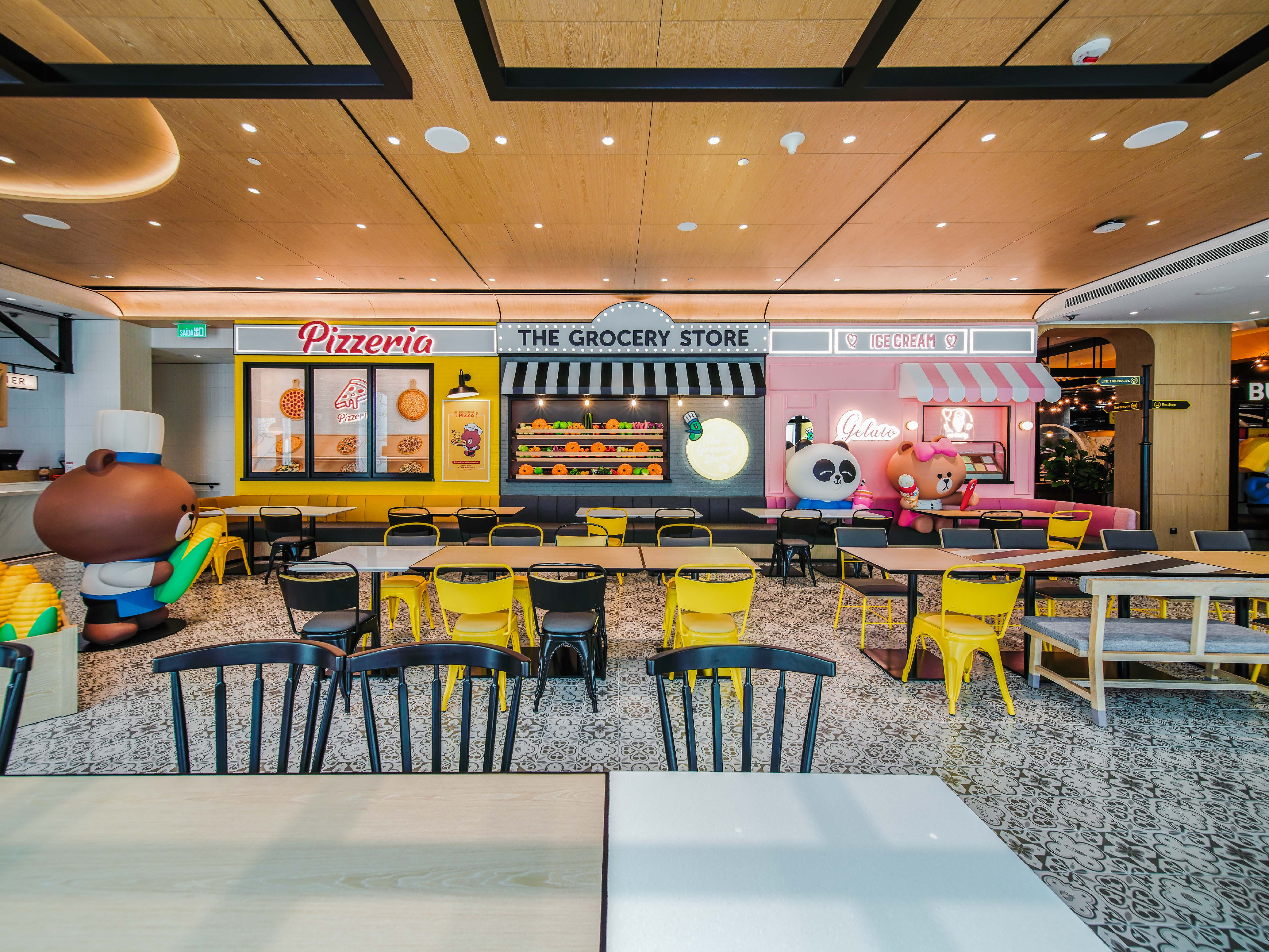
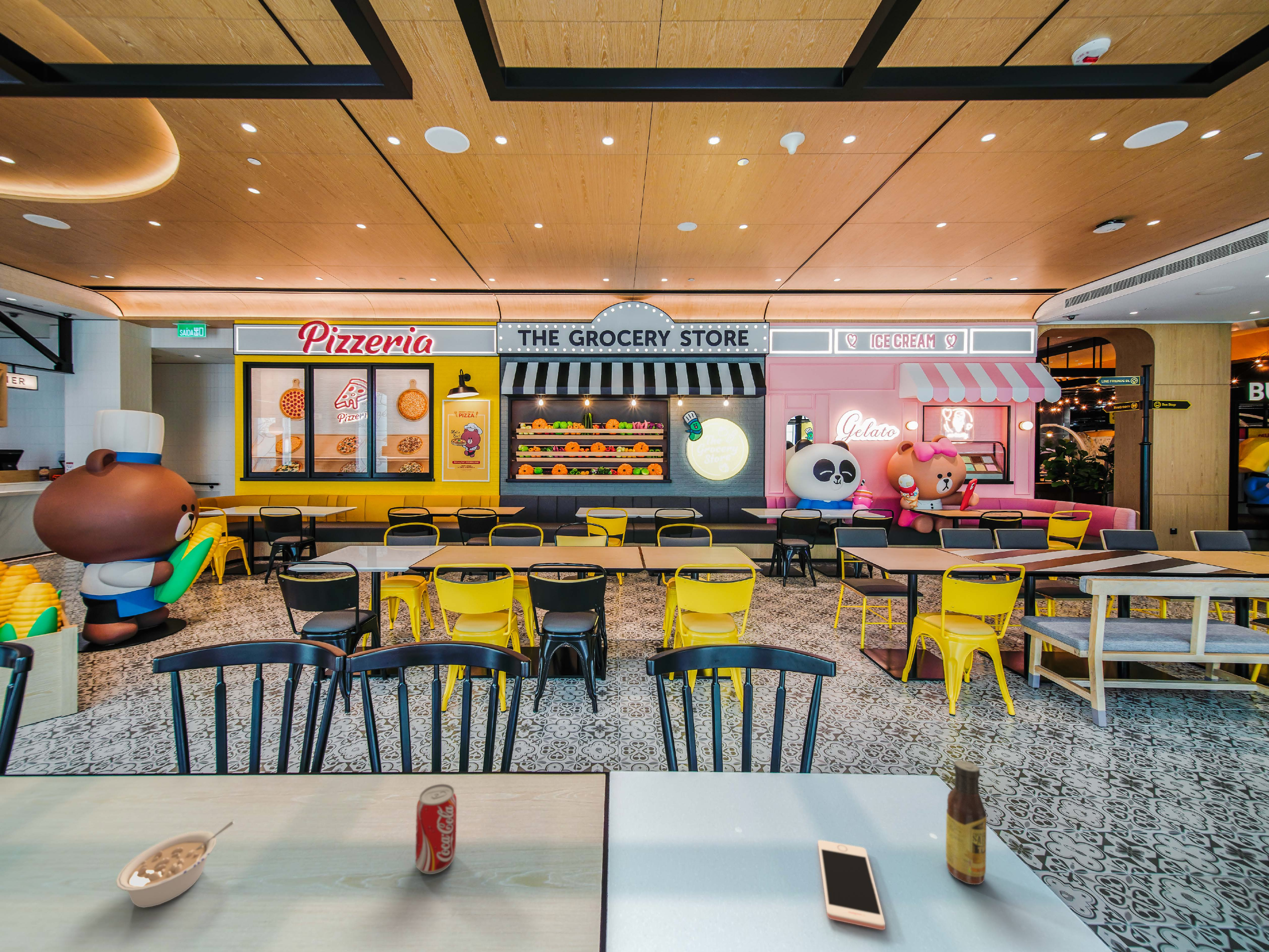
+ sauce bottle [946,760,987,885]
+ soda can [415,783,457,875]
+ cell phone [818,840,885,930]
+ legume [116,821,234,908]
